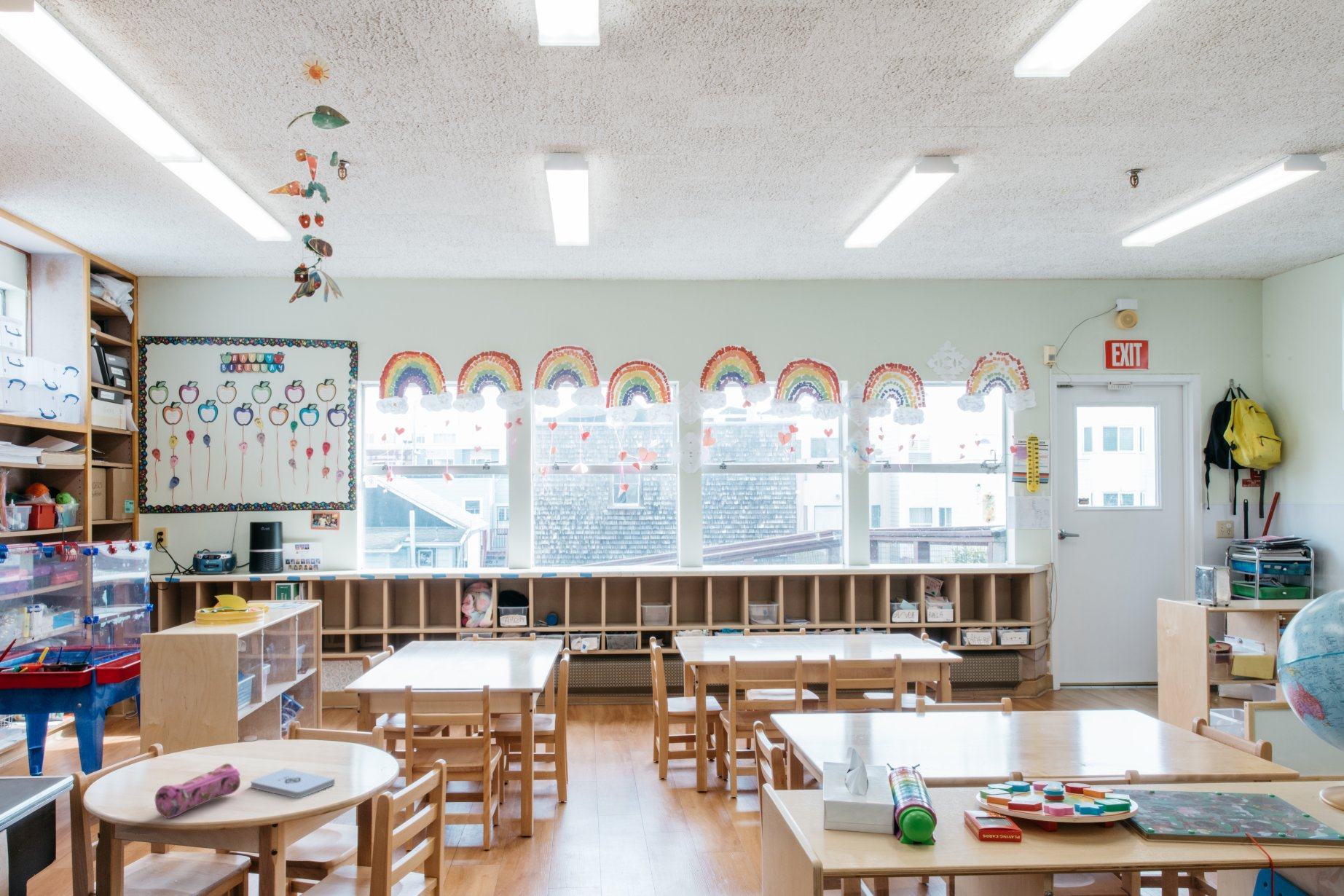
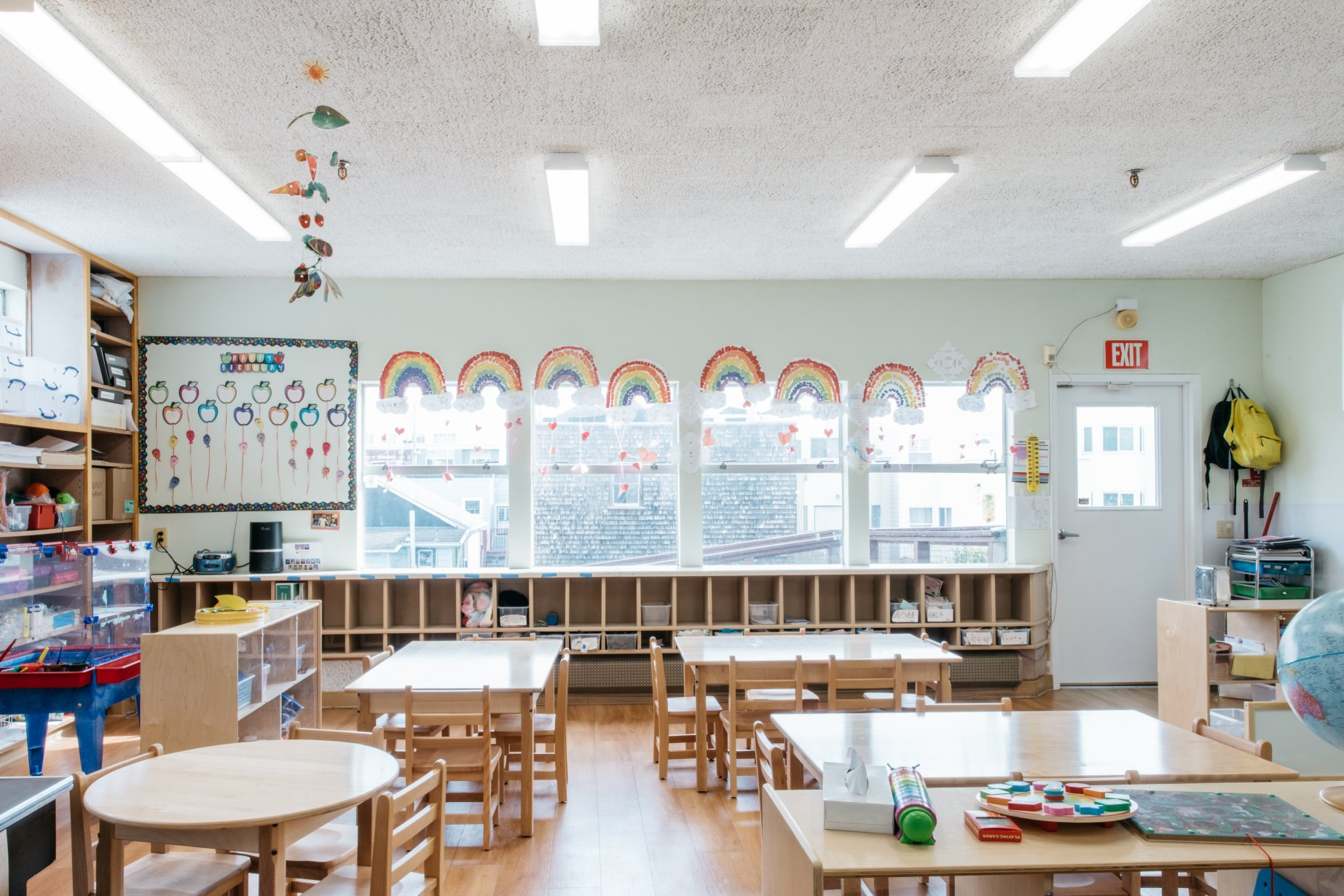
- pencil case [154,763,241,820]
- notepad [250,768,336,799]
